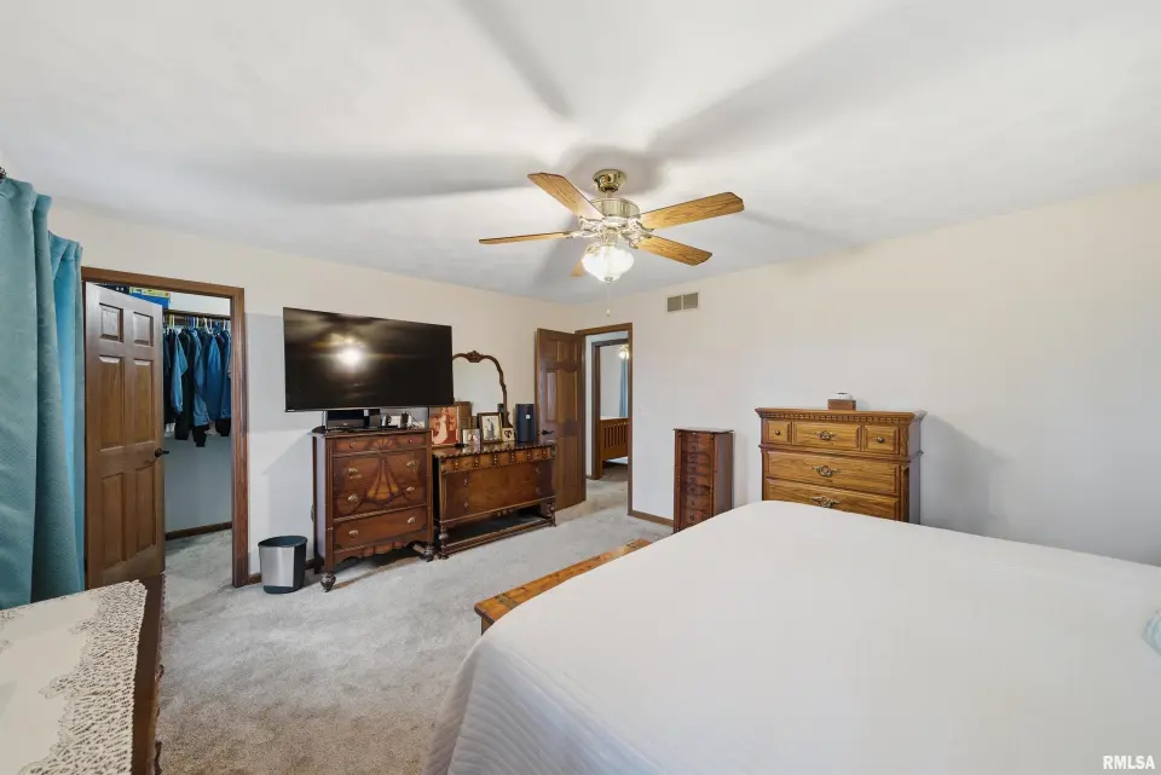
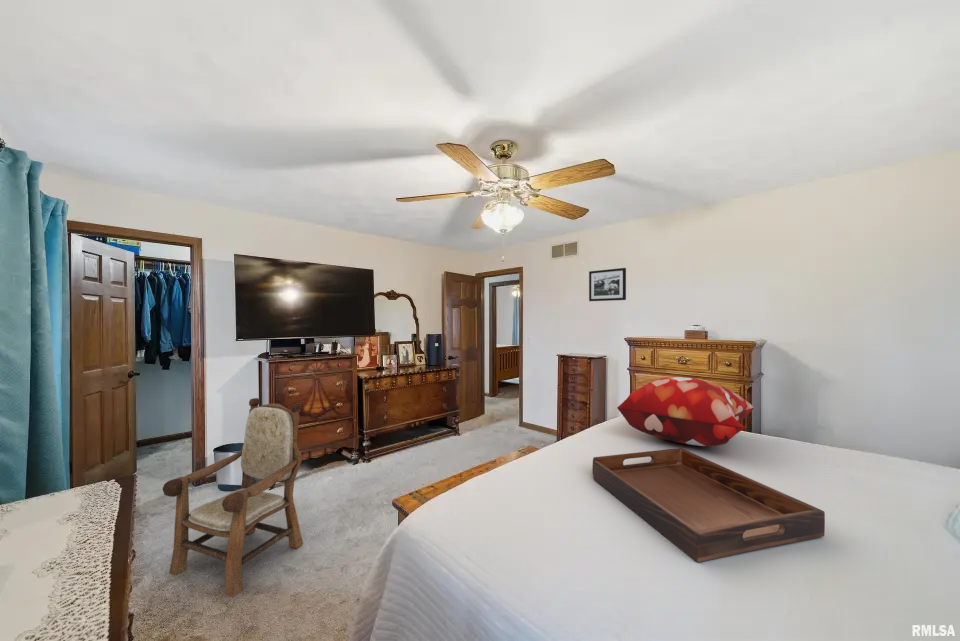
+ serving tray [591,447,826,563]
+ decorative pillow [616,376,755,447]
+ picture frame [588,267,627,302]
+ armchair [162,397,304,598]
